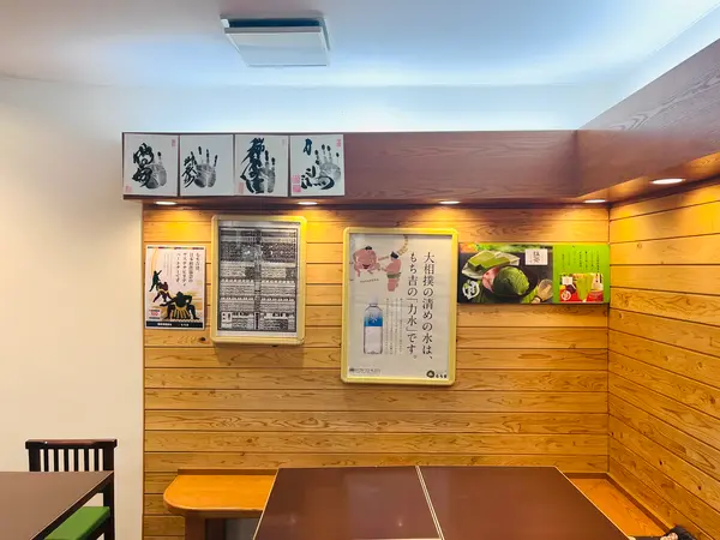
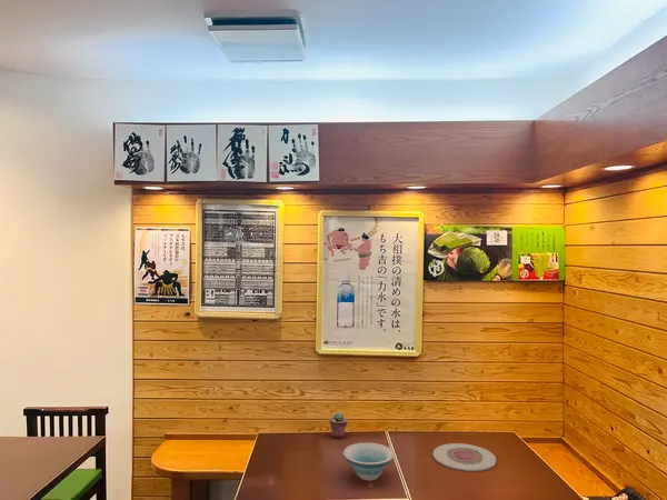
+ potted succulent [329,411,348,439]
+ plate [432,442,497,472]
+ bowl [342,442,396,482]
